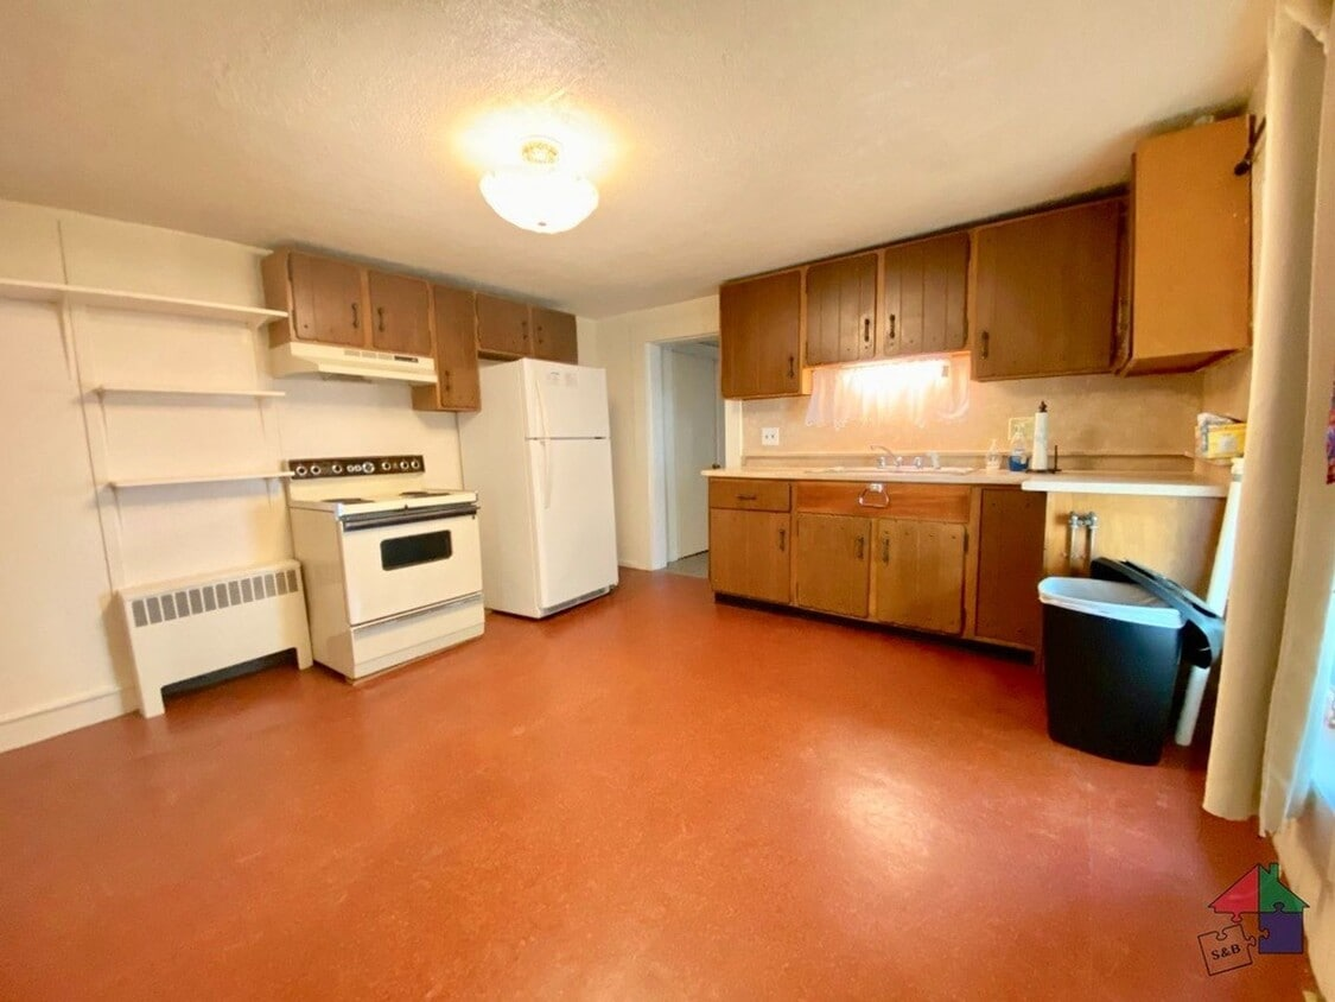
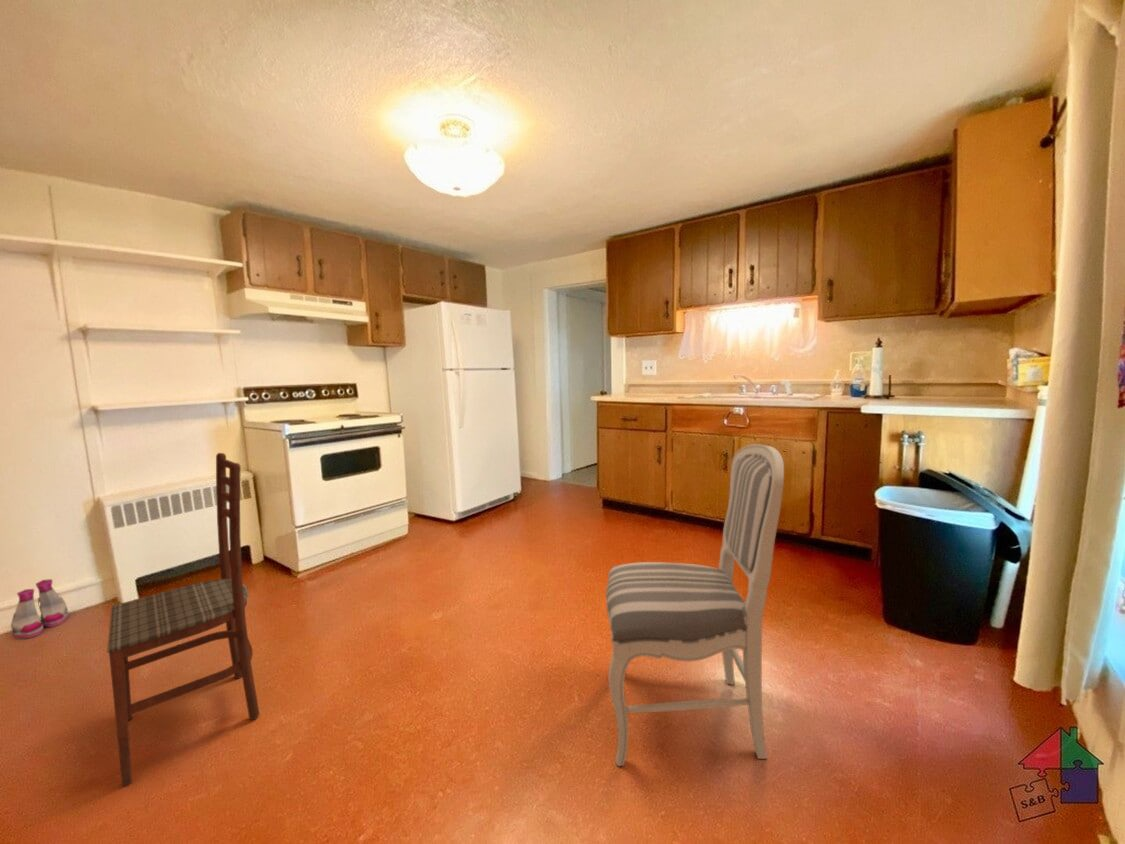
+ boots [10,578,70,639]
+ dining chair [605,443,785,767]
+ dining chair [106,452,260,787]
